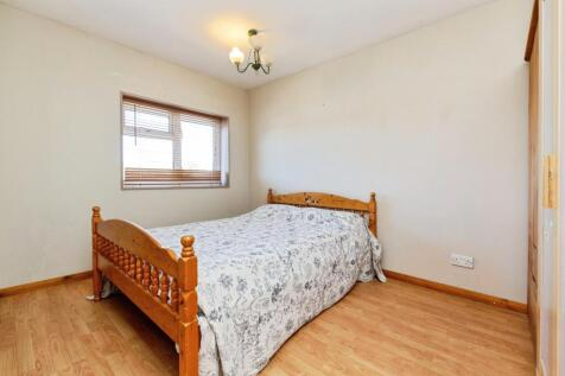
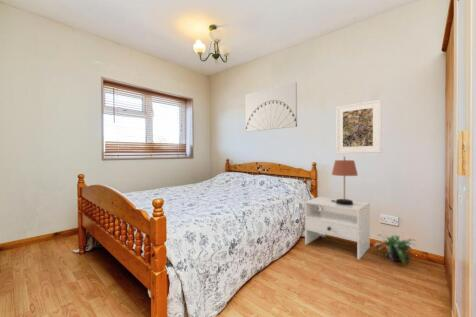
+ wall art [245,81,298,133]
+ nightstand [304,196,371,261]
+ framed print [335,99,382,154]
+ table lamp [331,155,359,205]
+ potted plant [372,233,417,266]
